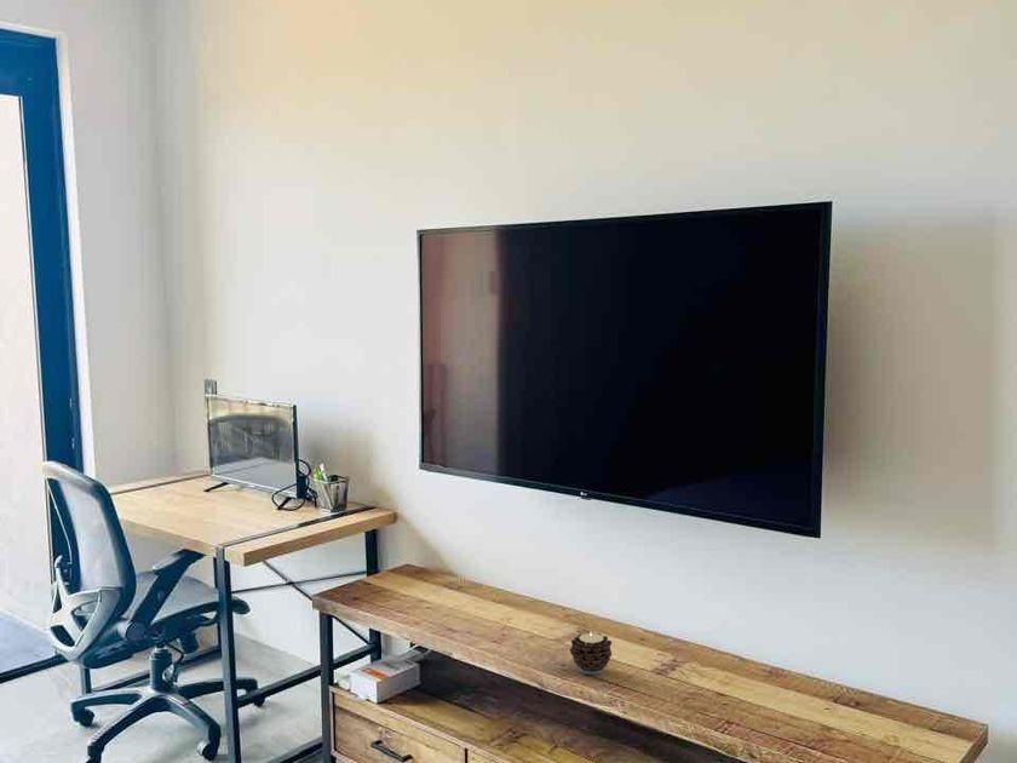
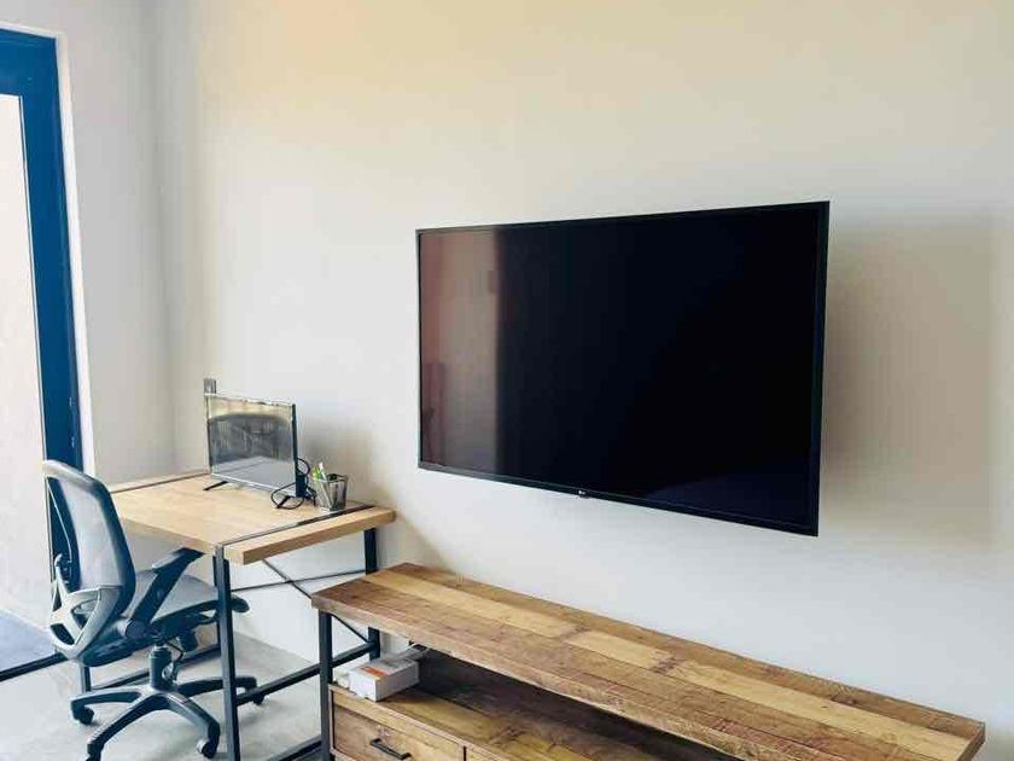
- candle [569,631,613,676]
